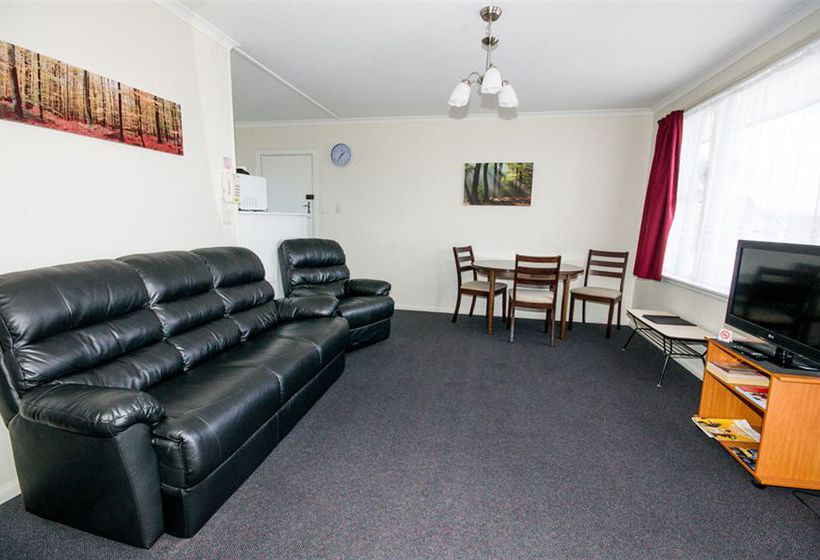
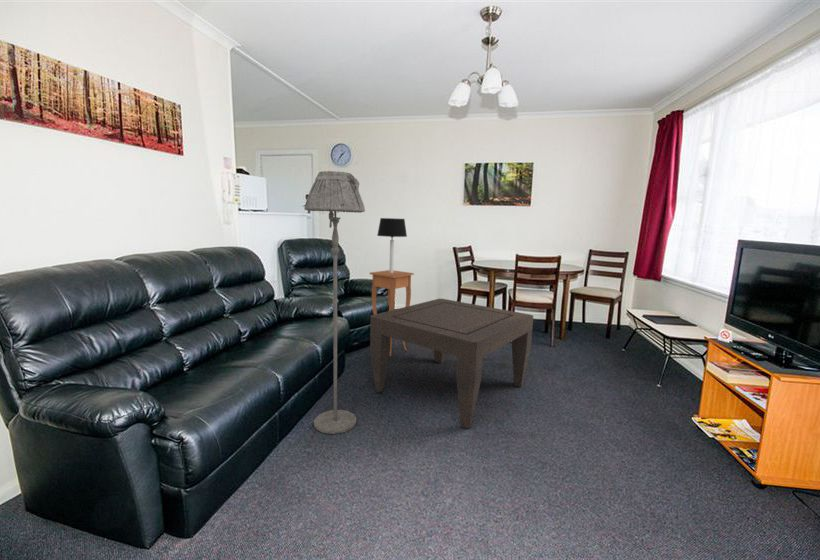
+ floor lamp [303,170,366,435]
+ coffee table [369,298,534,429]
+ side table [369,269,415,357]
+ table lamp [376,217,408,273]
